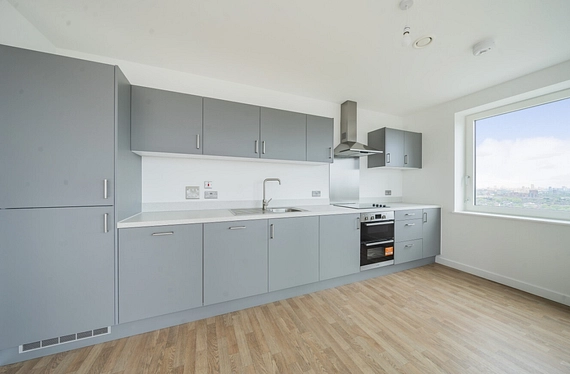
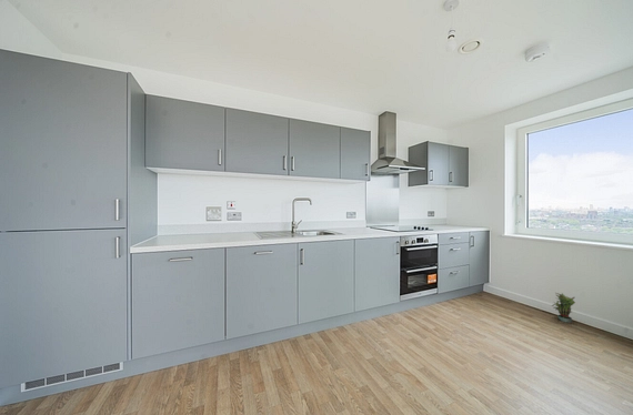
+ potted plant [551,292,576,324]
